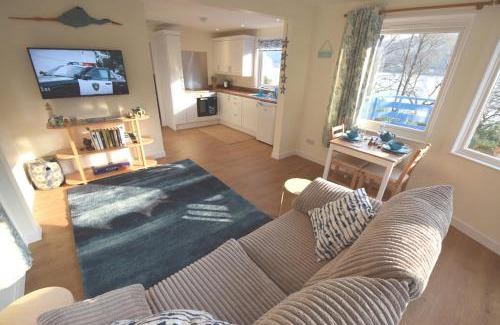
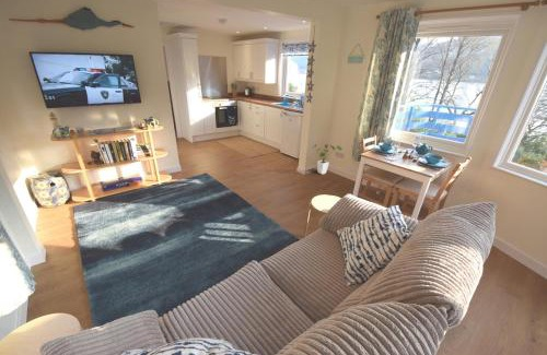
+ house plant [312,143,344,176]
